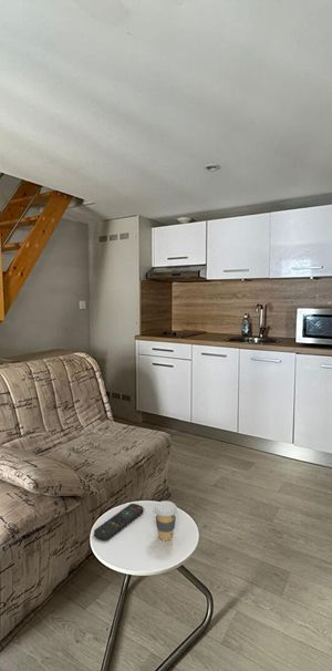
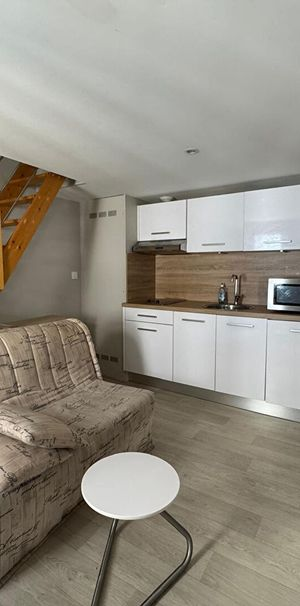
- remote control [93,503,145,541]
- coffee cup [153,499,178,541]
